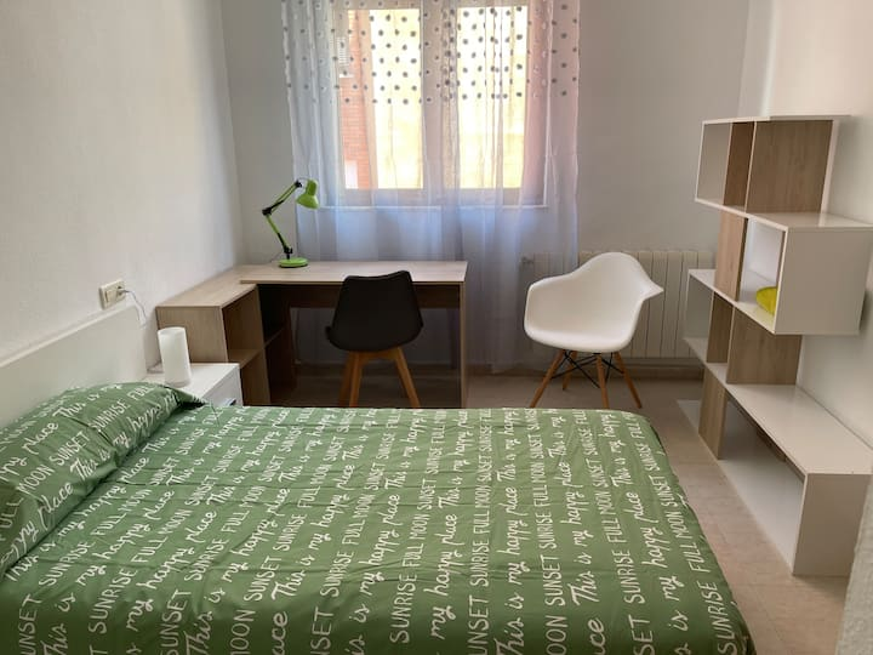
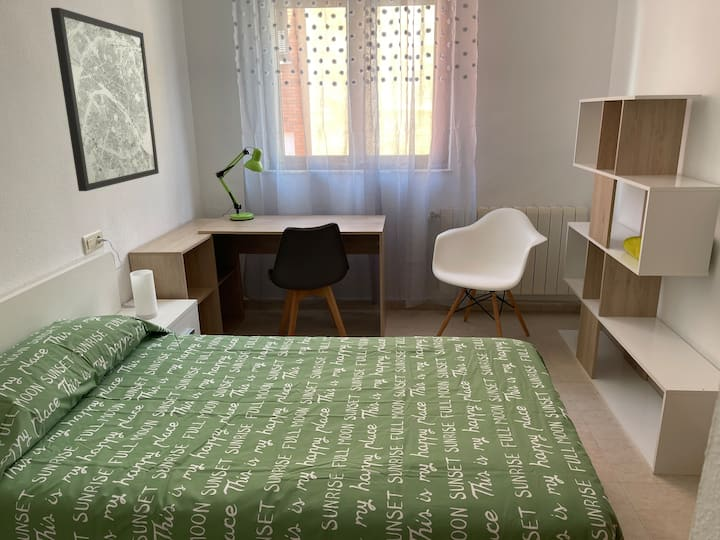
+ wall art [50,7,160,192]
